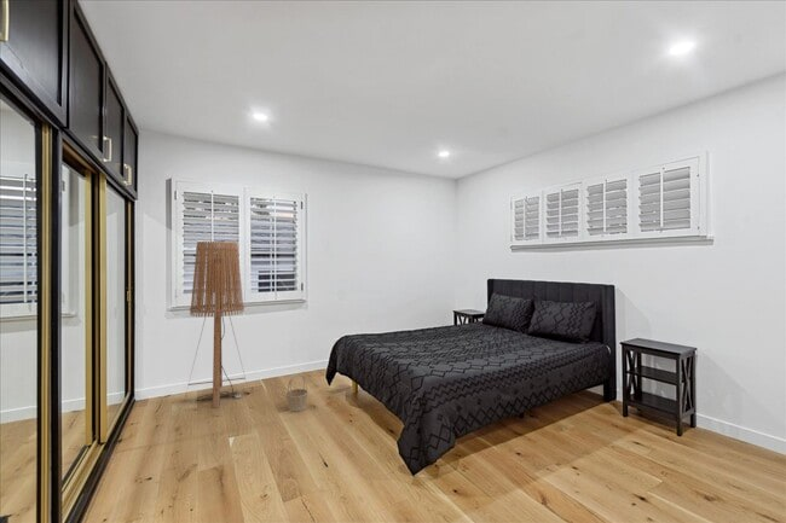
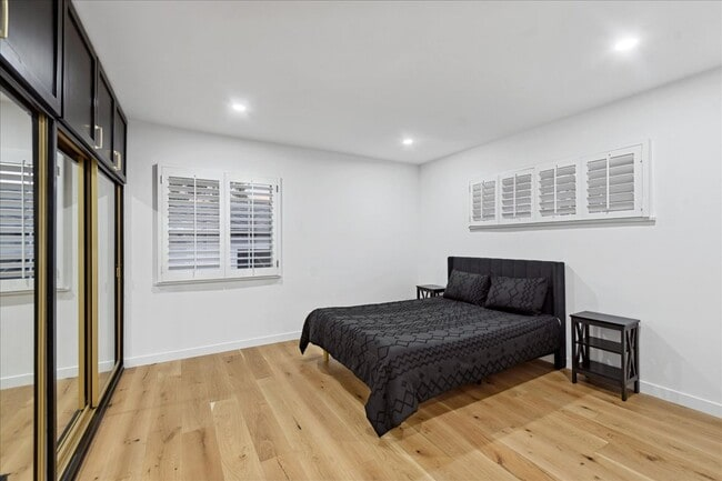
- basket [284,373,310,412]
- floor lamp [183,240,250,408]
